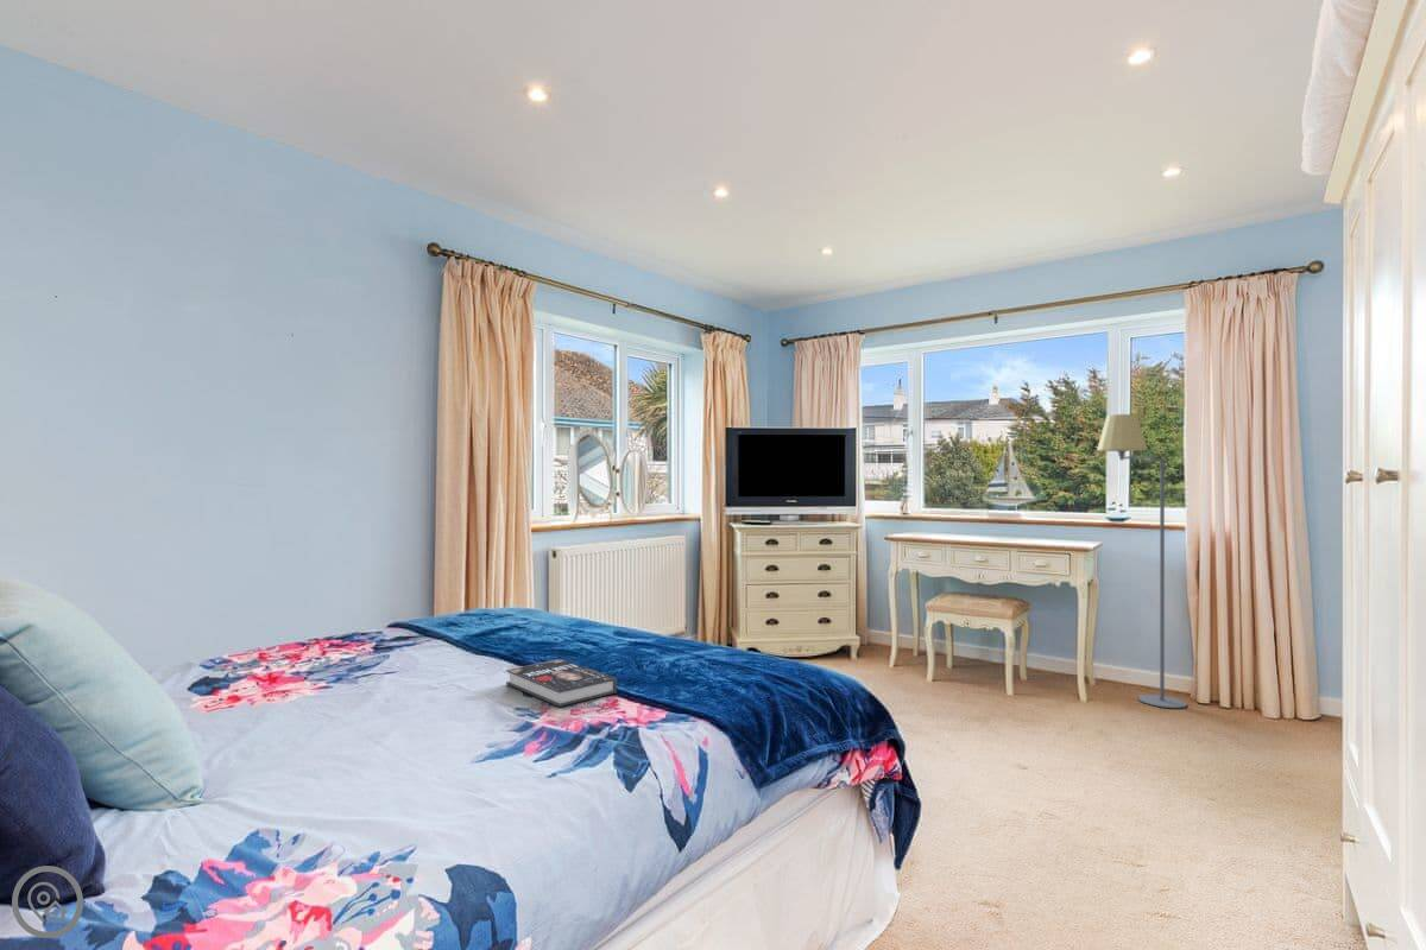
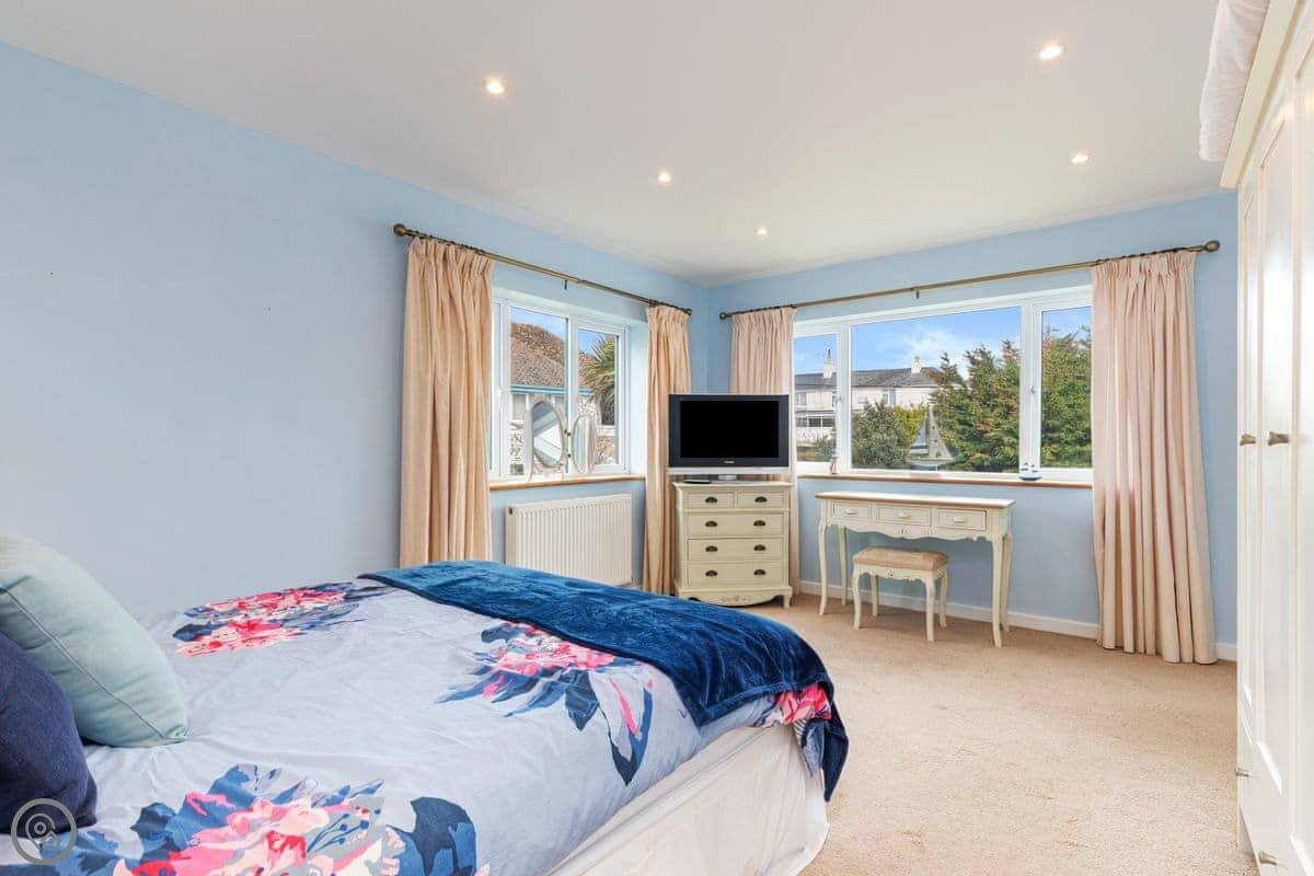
- book [505,658,618,708]
- floor lamp [1096,413,1188,709]
